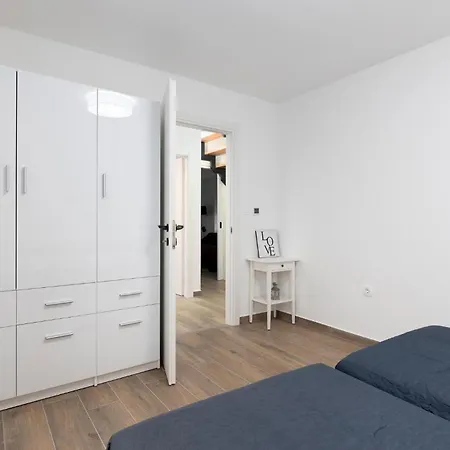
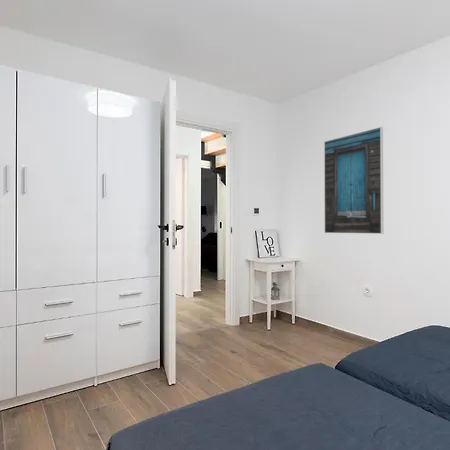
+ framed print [323,126,384,235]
